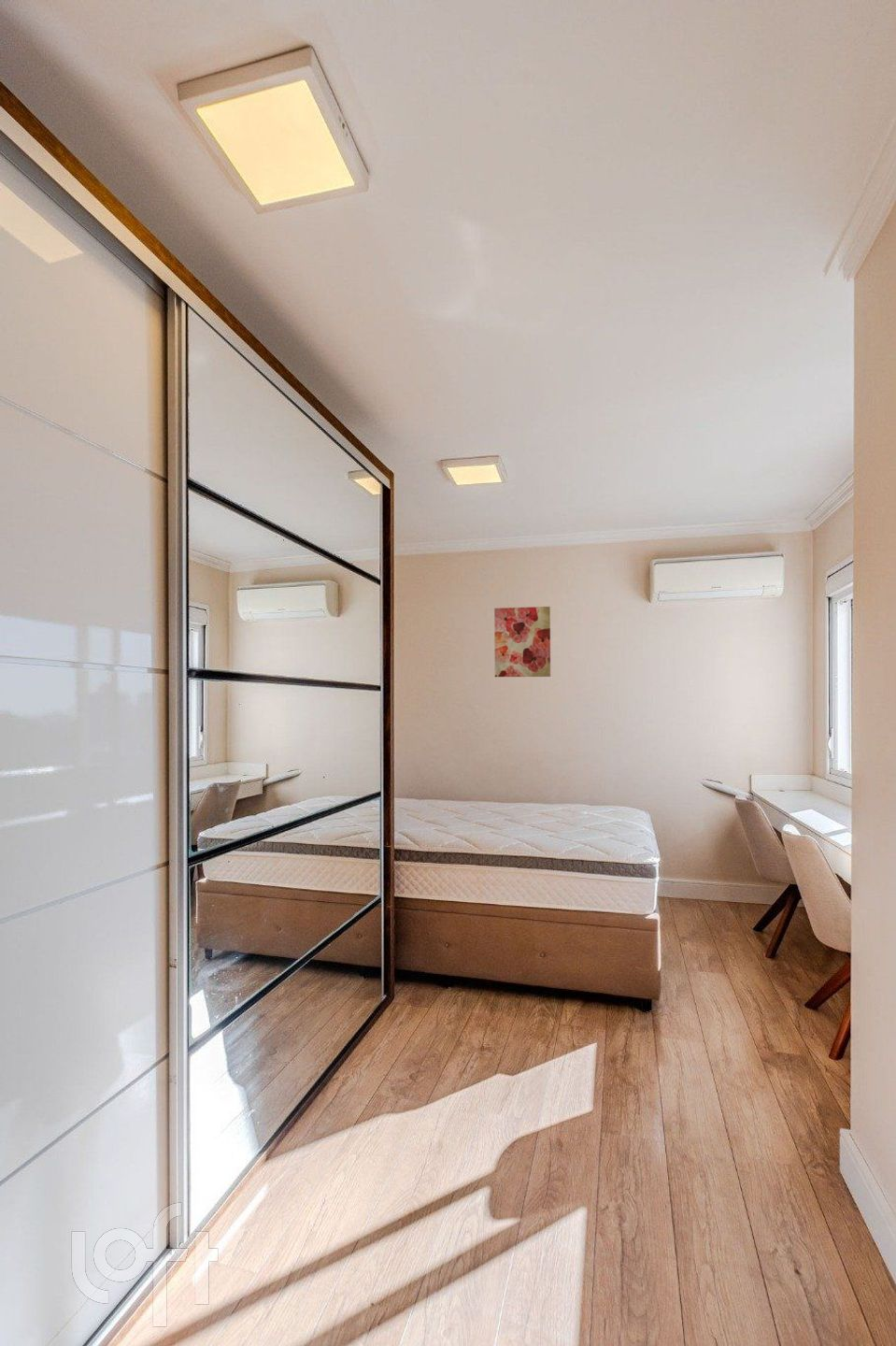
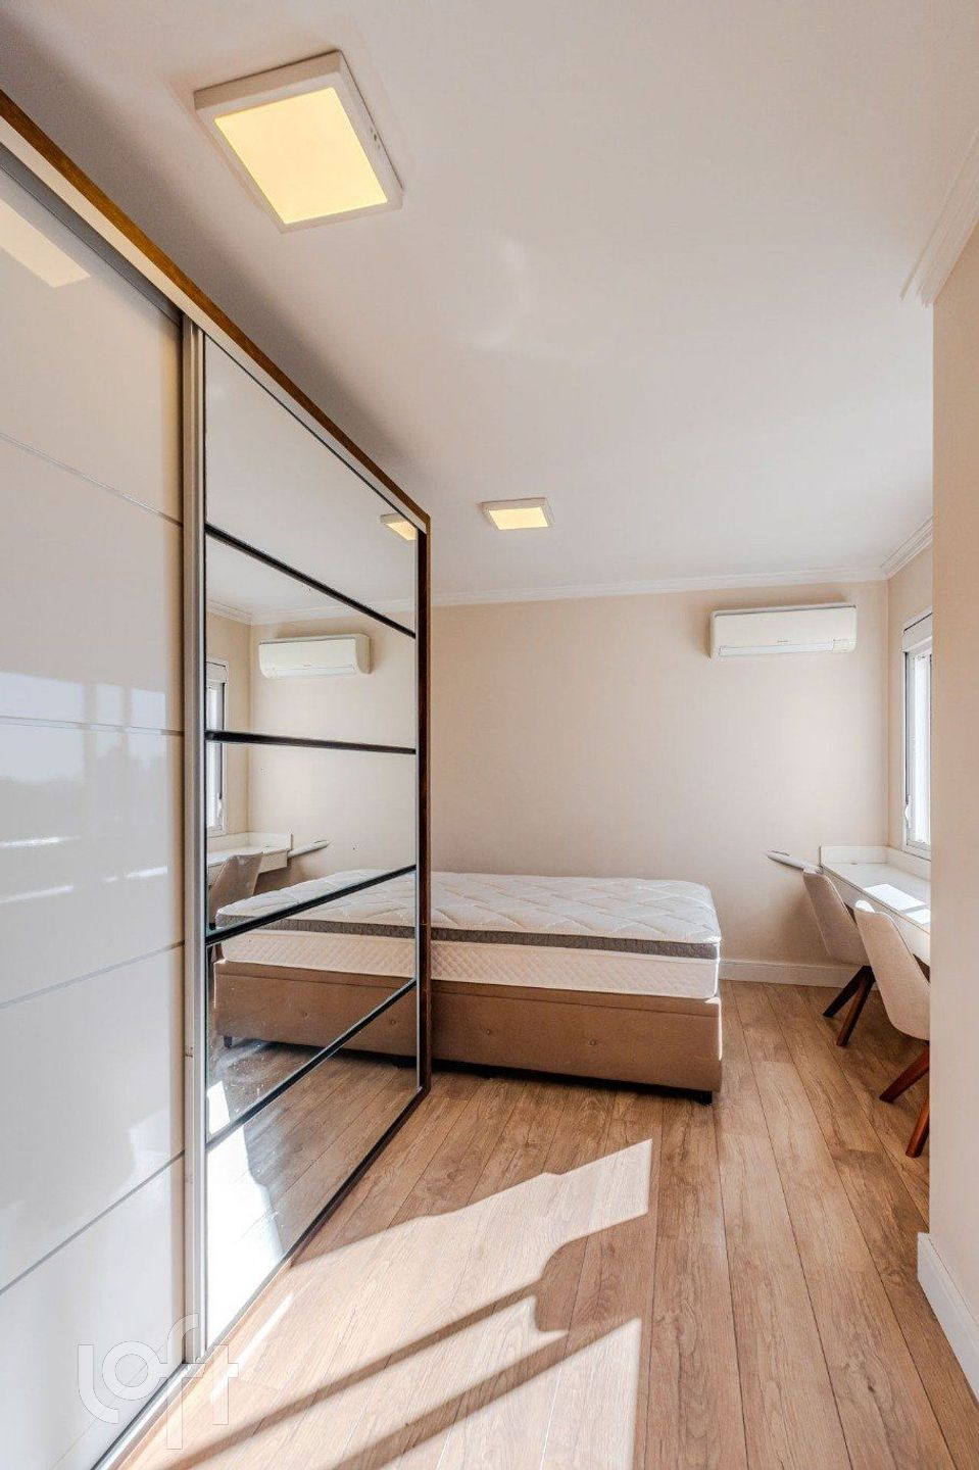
- wall art [493,606,551,678]
